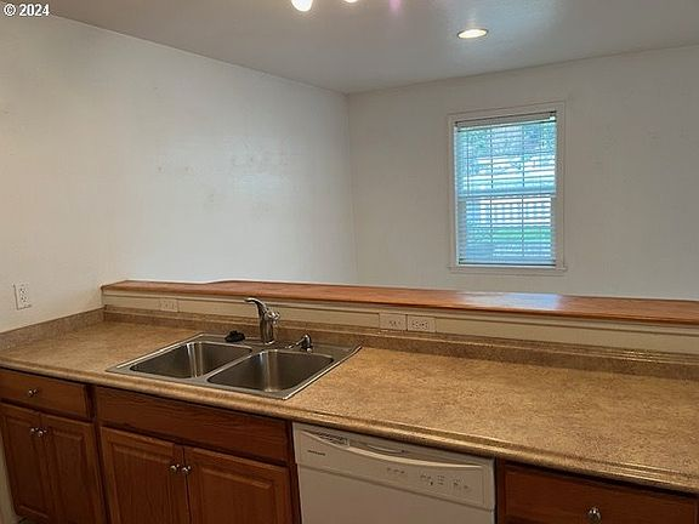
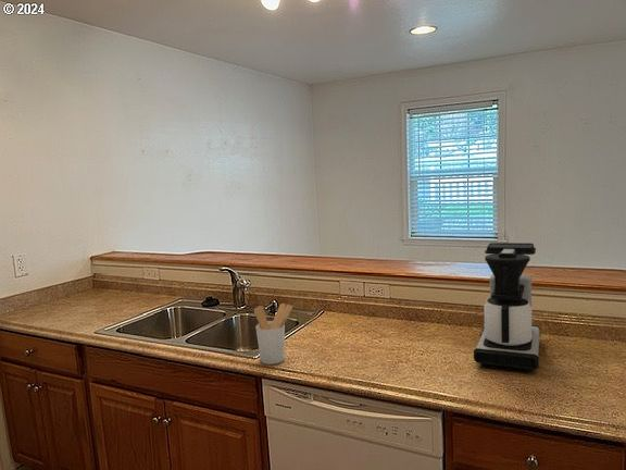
+ utensil holder [253,302,293,366]
+ coffee maker [473,242,541,372]
